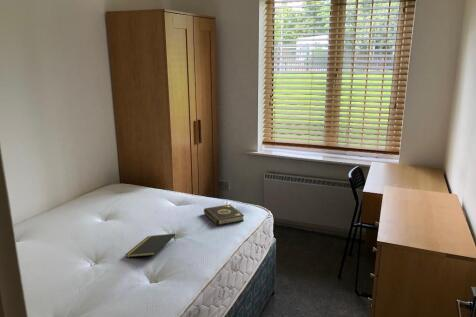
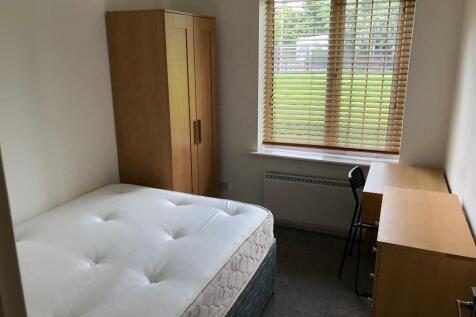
- book [203,203,245,226]
- notepad [124,233,177,258]
